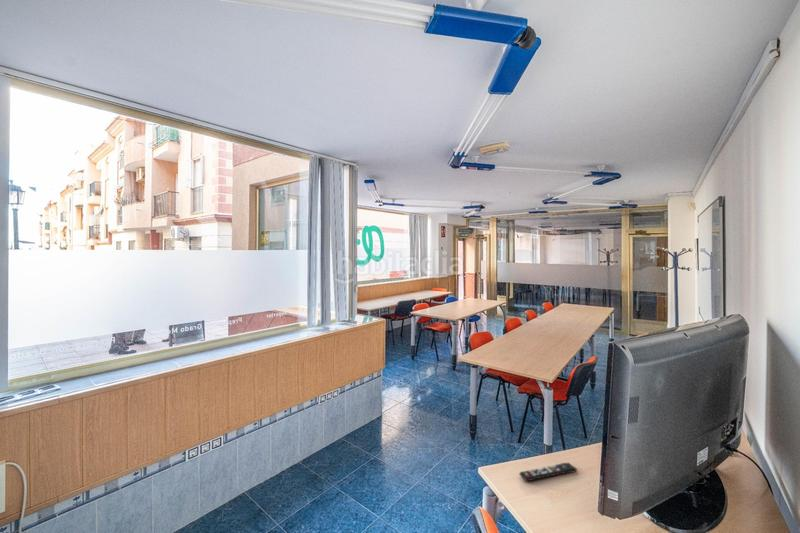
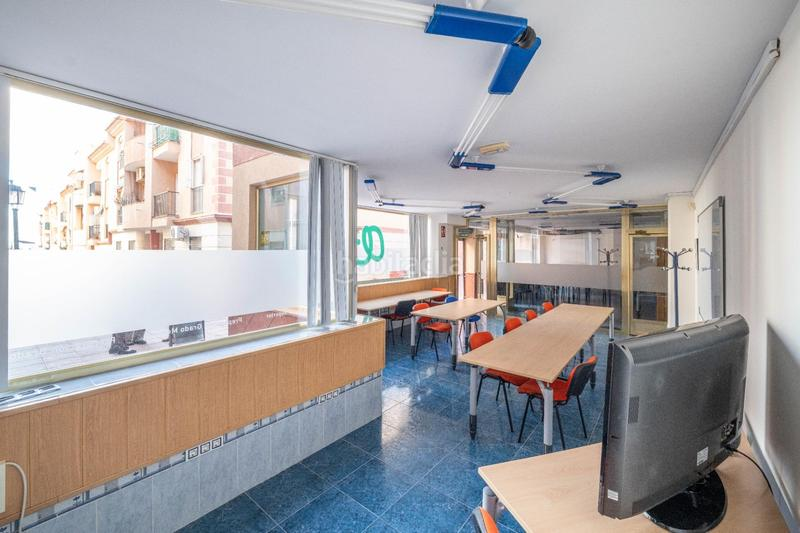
- remote control [518,462,578,482]
